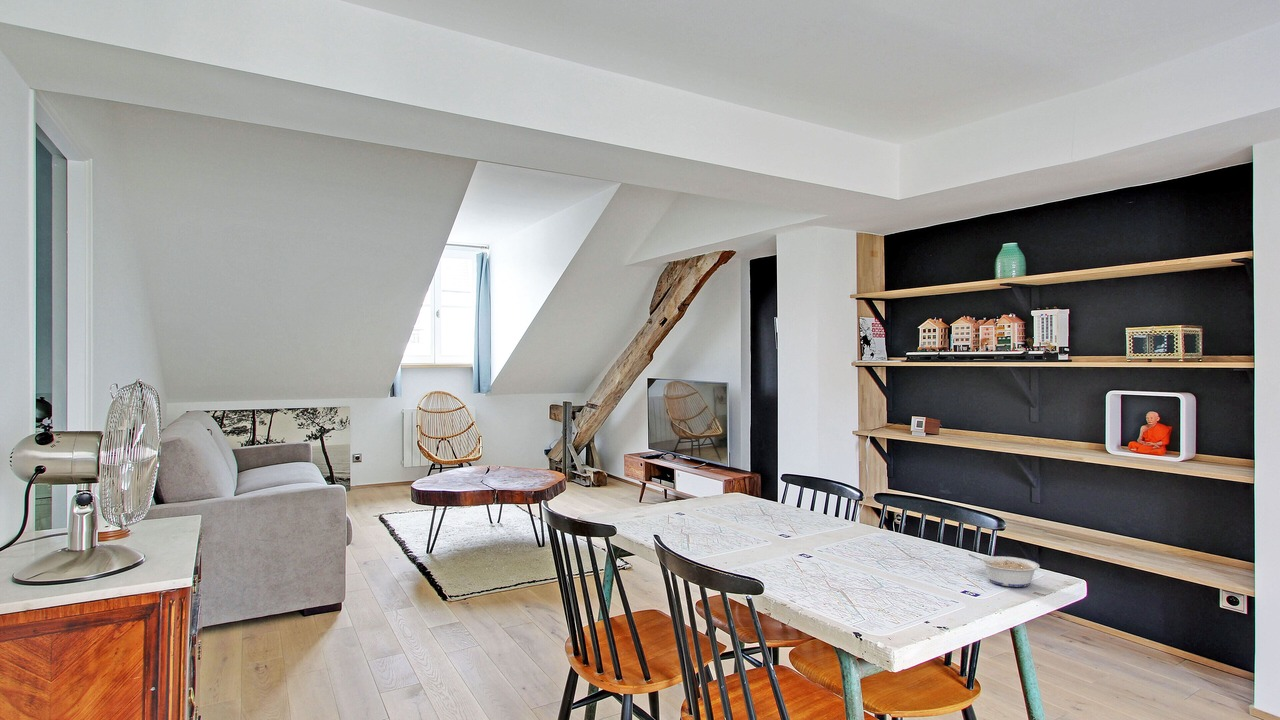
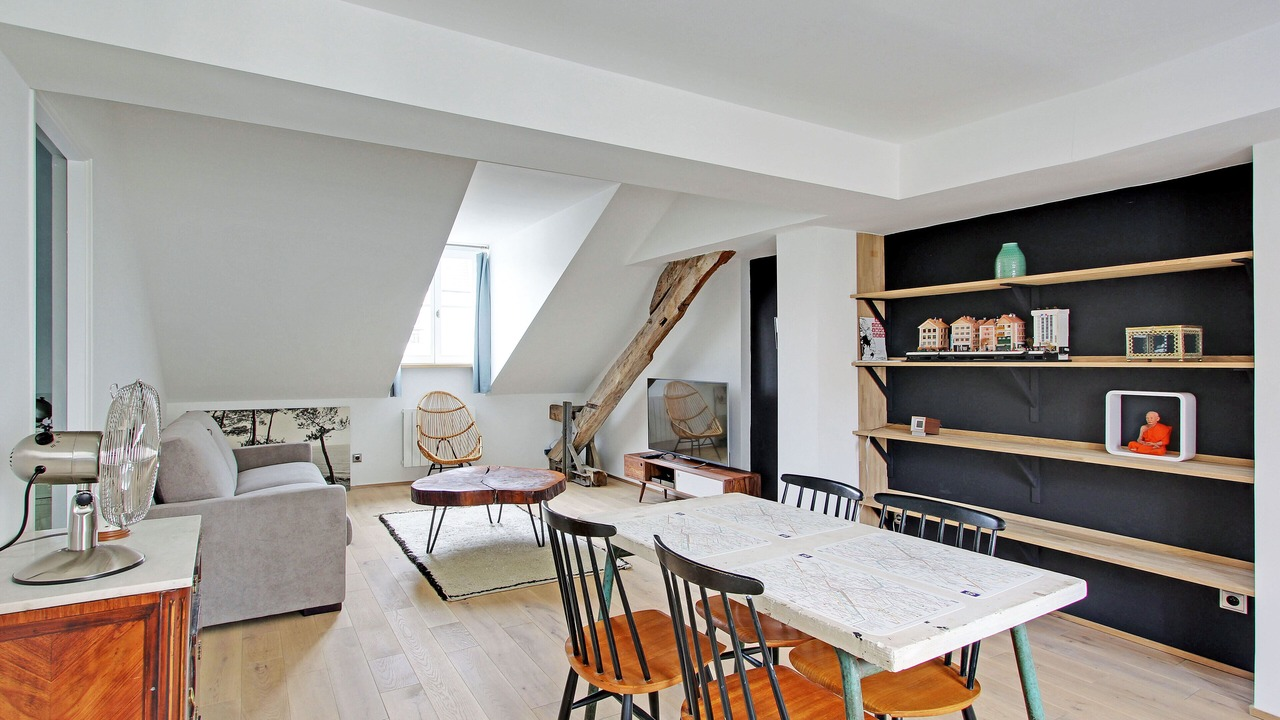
- legume [967,553,1041,588]
